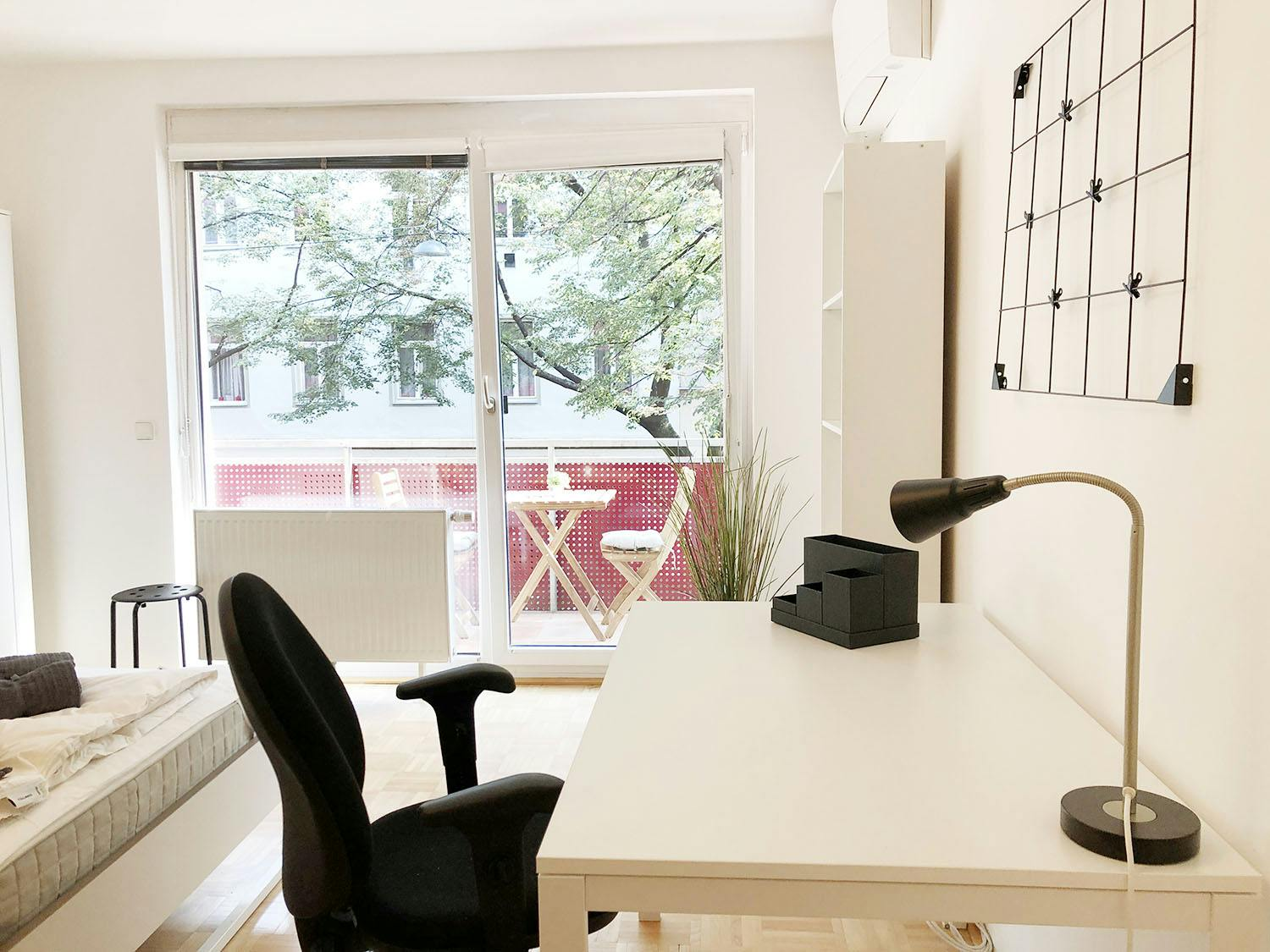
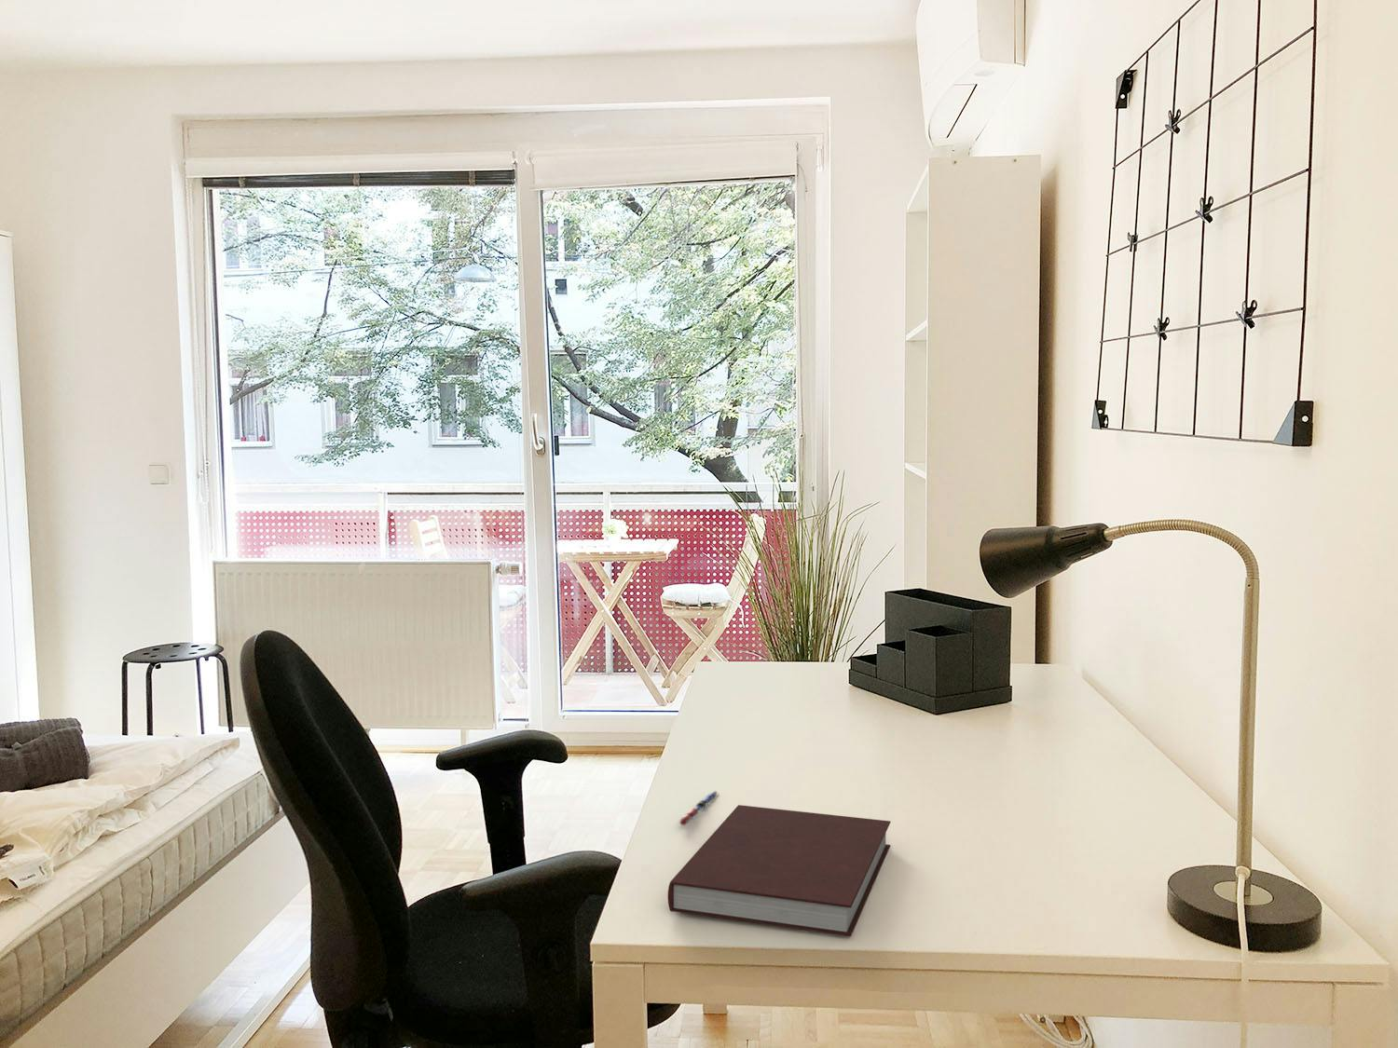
+ notebook [667,804,892,937]
+ pen [677,790,719,827]
